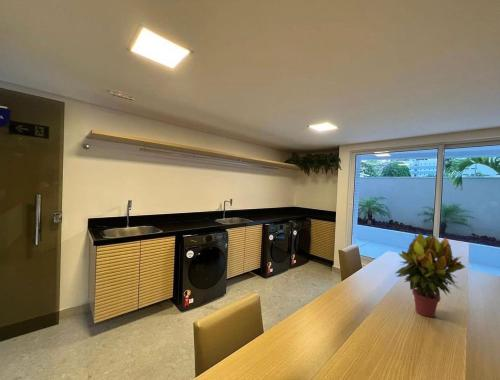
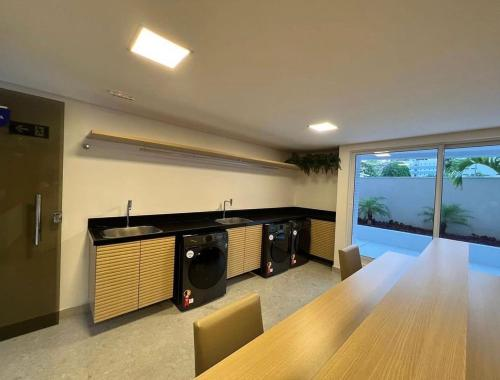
- potted plant [395,232,466,318]
